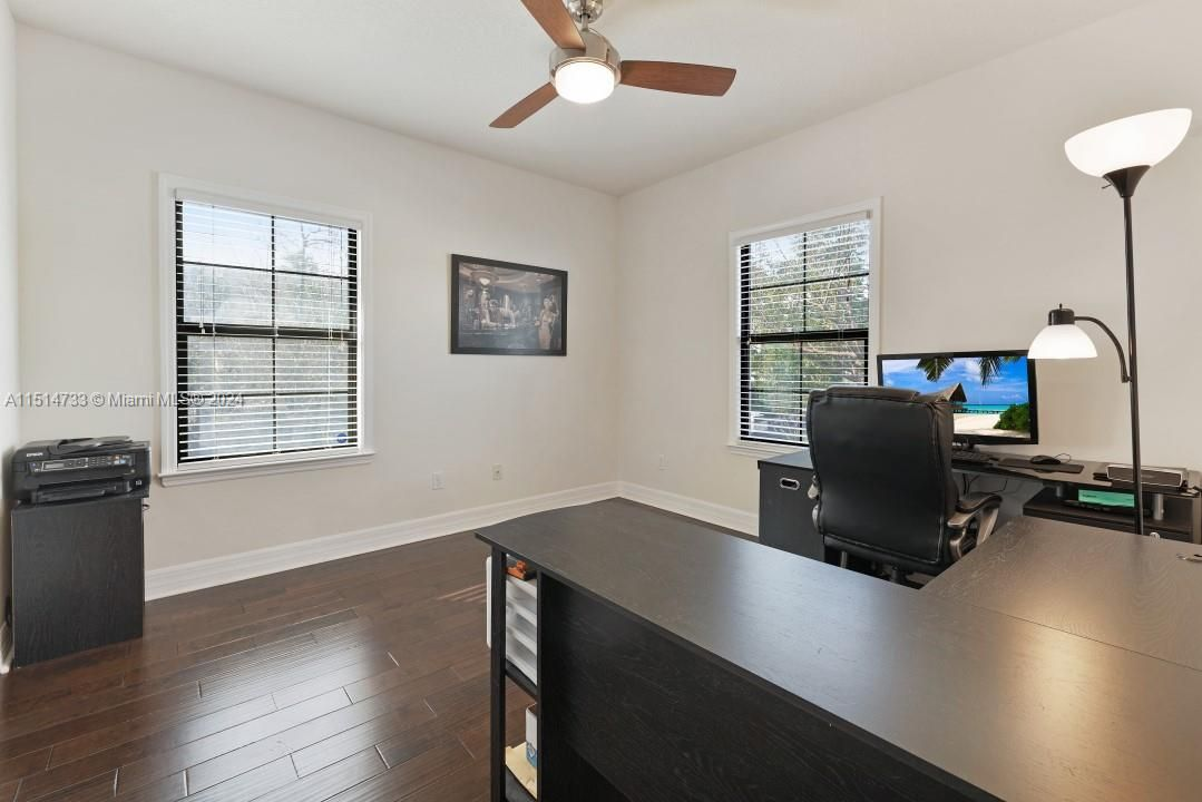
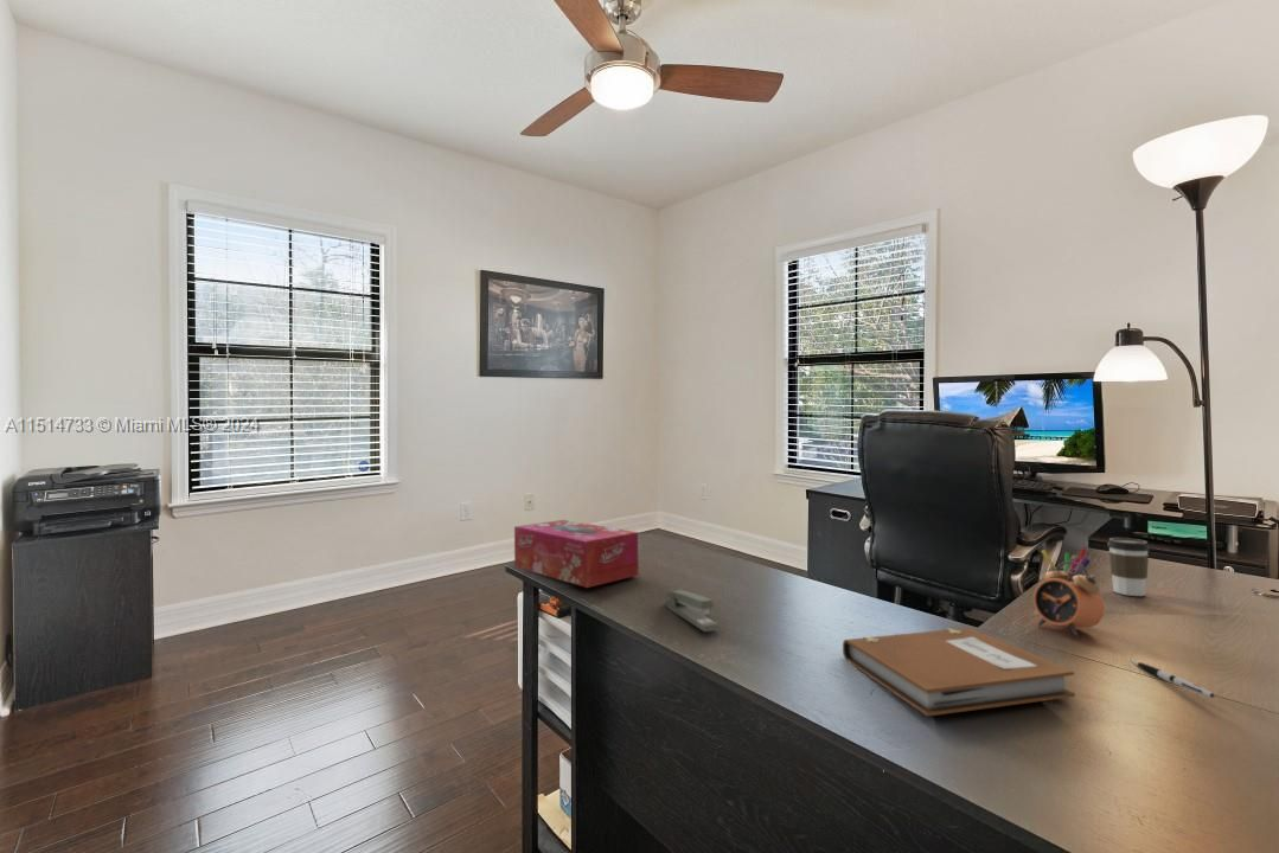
+ tissue box [513,519,640,589]
+ alarm clock [1032,560,1106,639]
+ notebook [842,627,1076,718]
+ pen holder [1041,547,1092,583]
+ pen [1131,660,1215,699]
+ stapler [664,589,721,633]
+ coffee cup [1106,537,1151,597]
